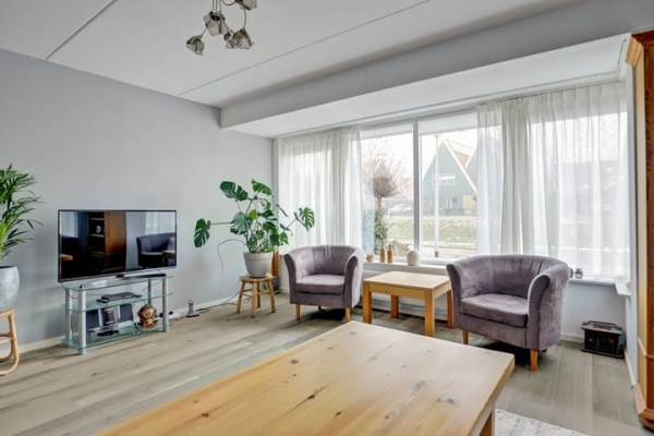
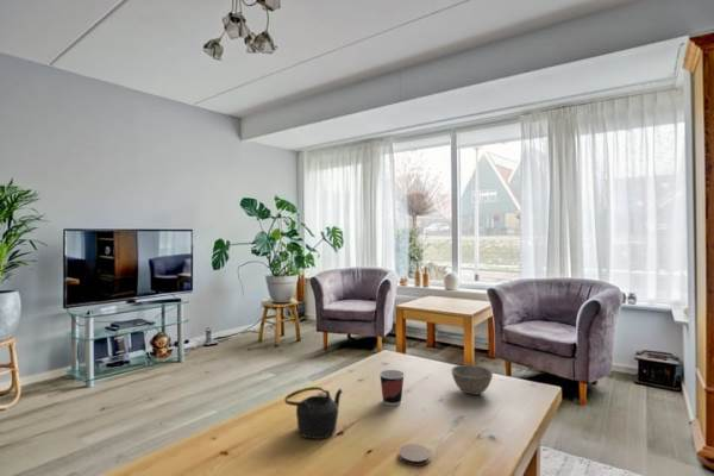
+ cup [378,369,406,407]
+ bowl [450,364,494,396]
+ teapot [284,386,344,440]
+ coaster [397,443,432,466]
